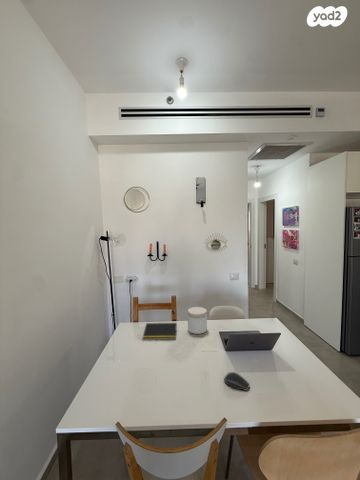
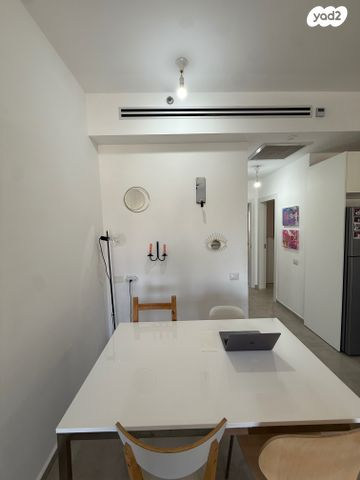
- notepad [141,322,178,341]
- computer mouse [223,371,250,392]
- jar [187,306,208,335]
